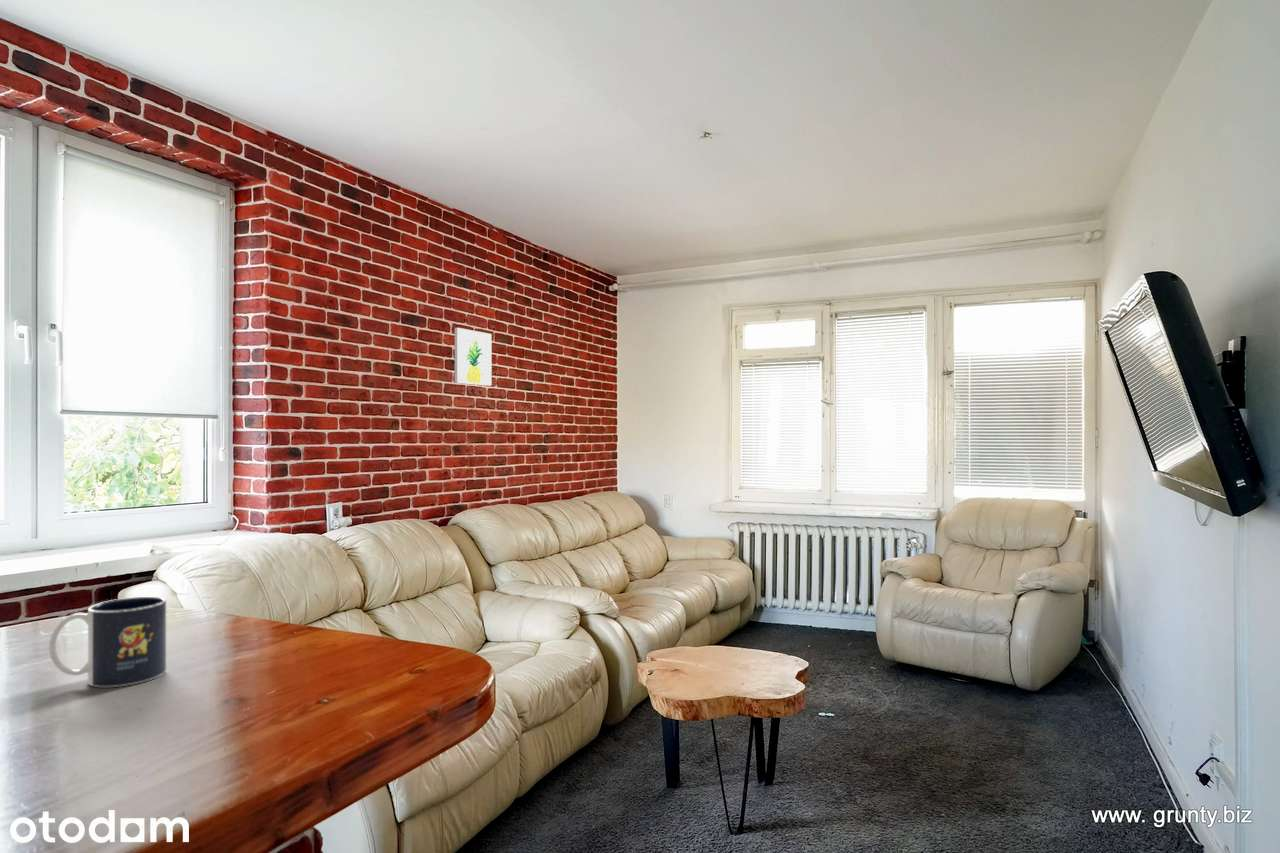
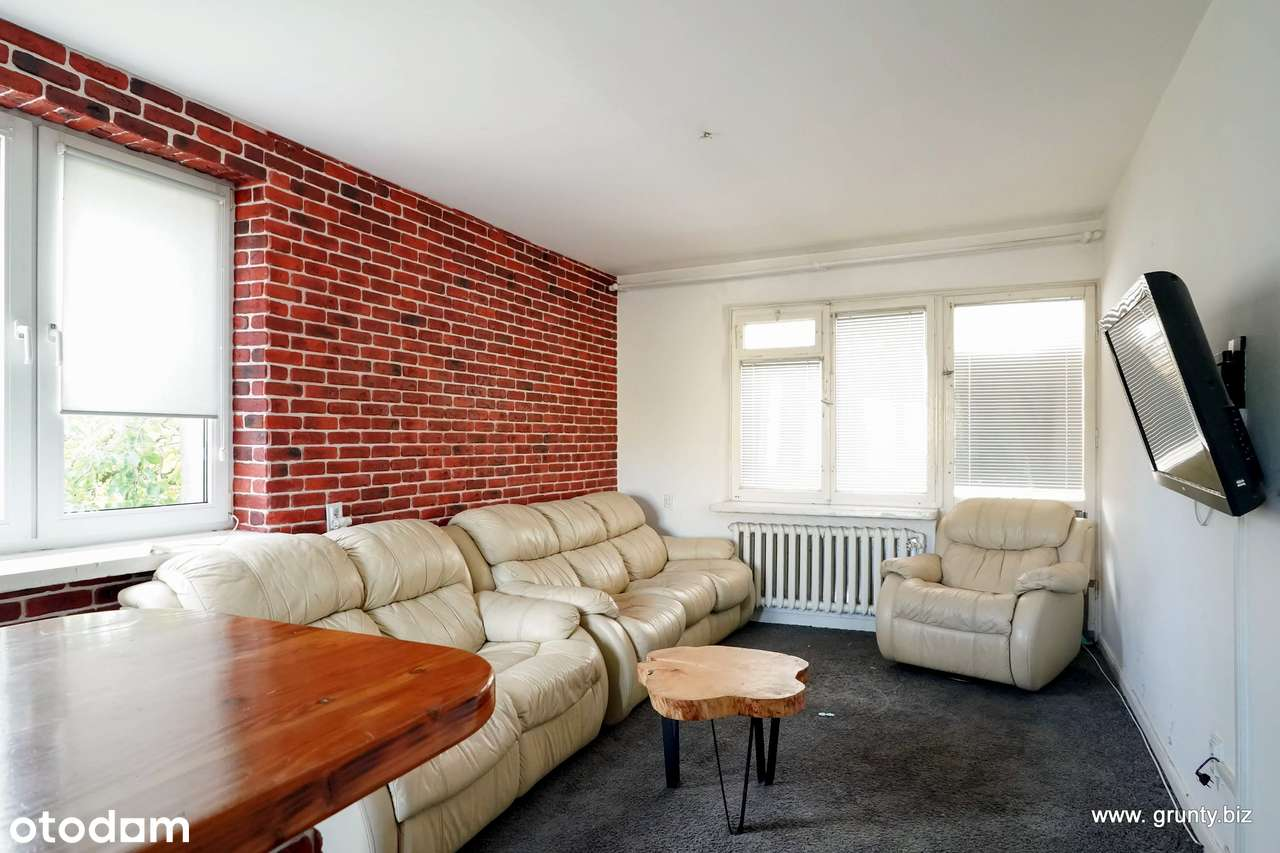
- mug [48,596,167,688]
- wall art [454,327,493,387]
